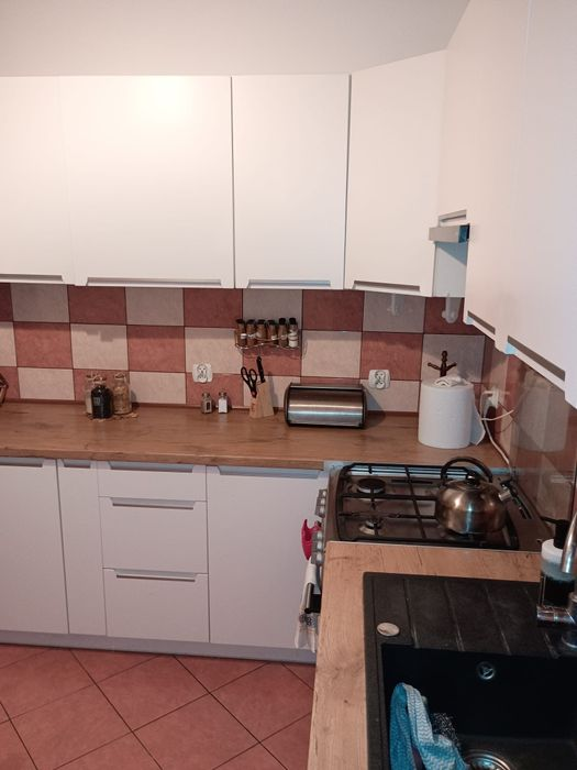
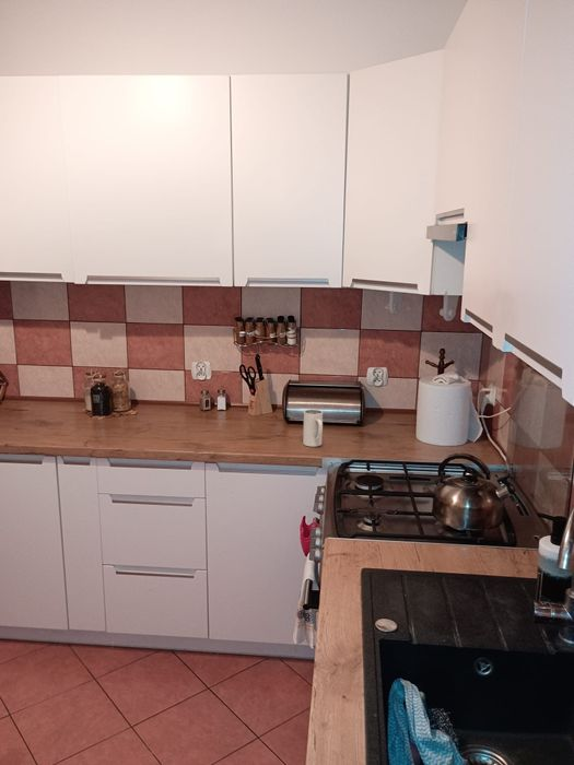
+ mug [302,409,324,448]
